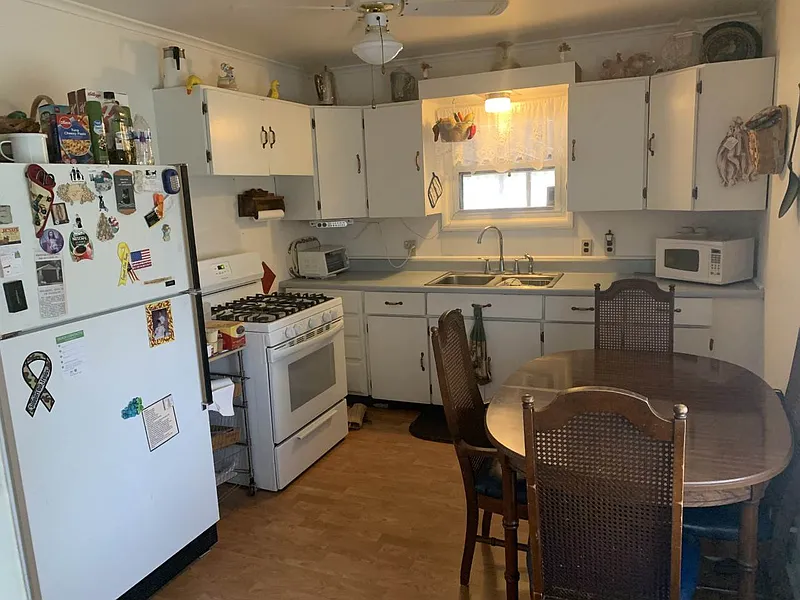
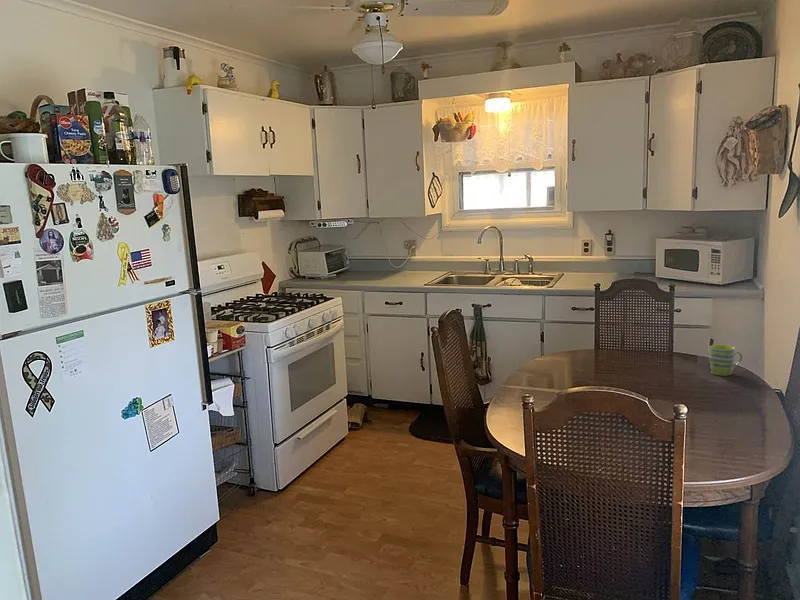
+ mug [708,344,744,377]
